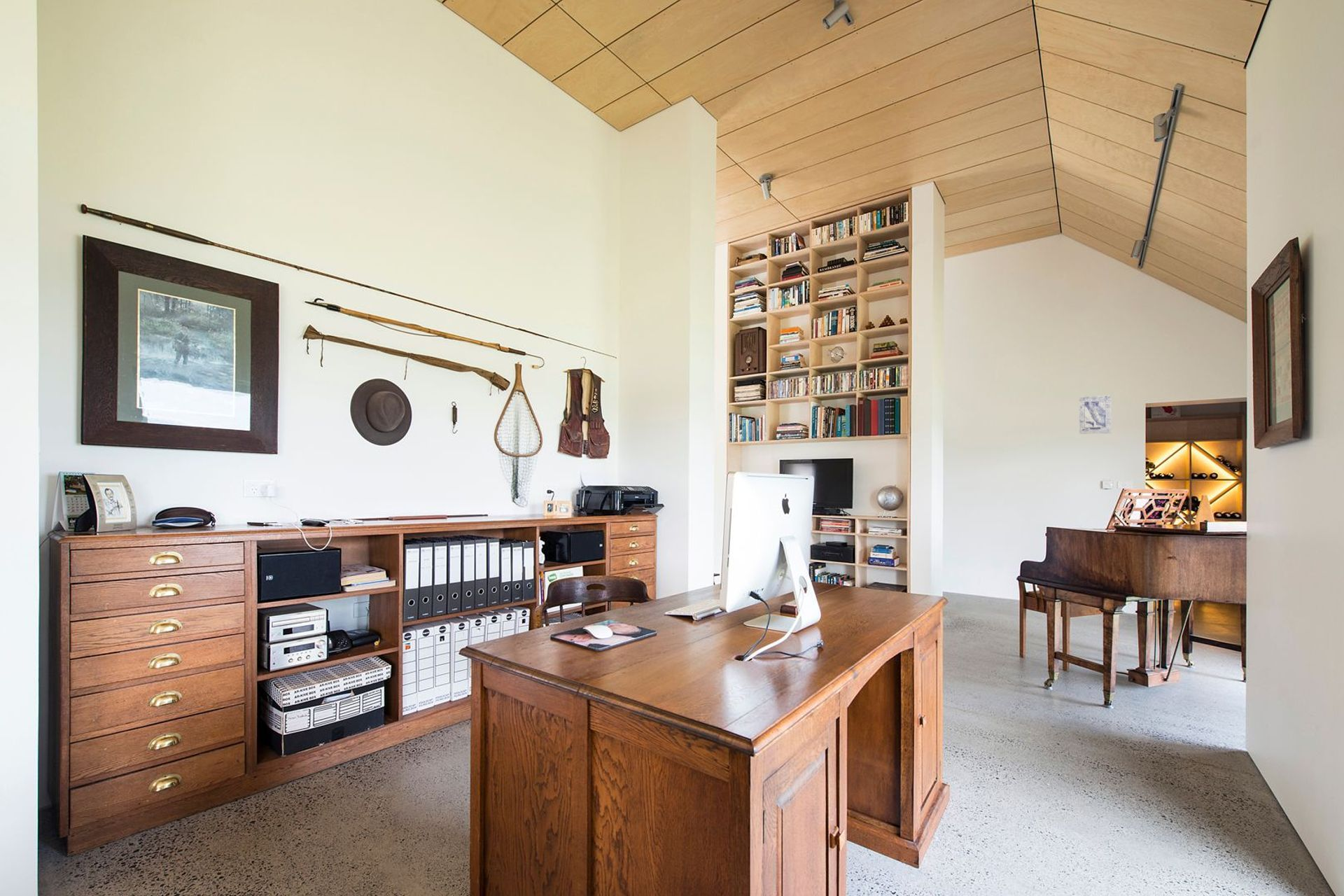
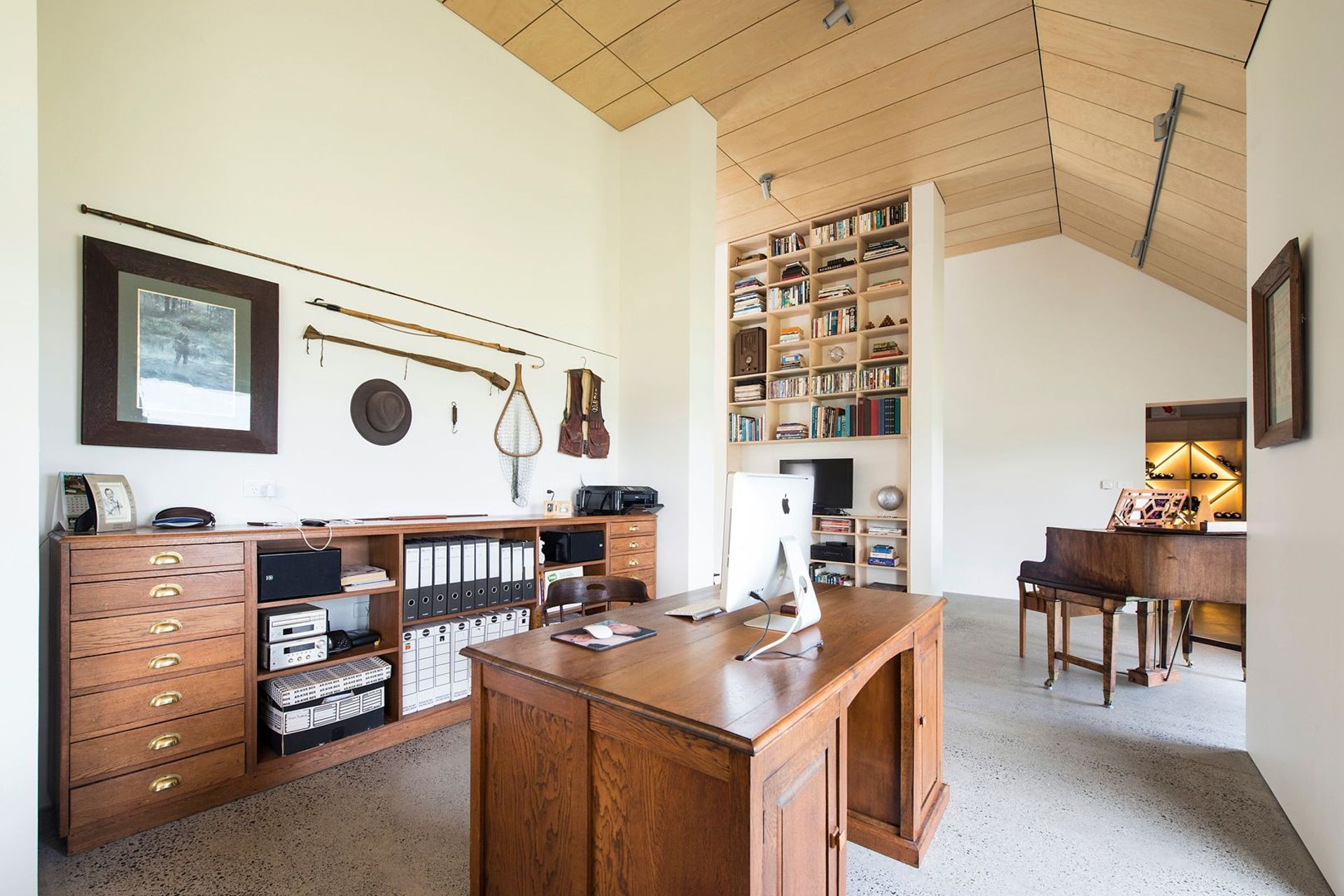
- wall art [1079,395,1112,435]
